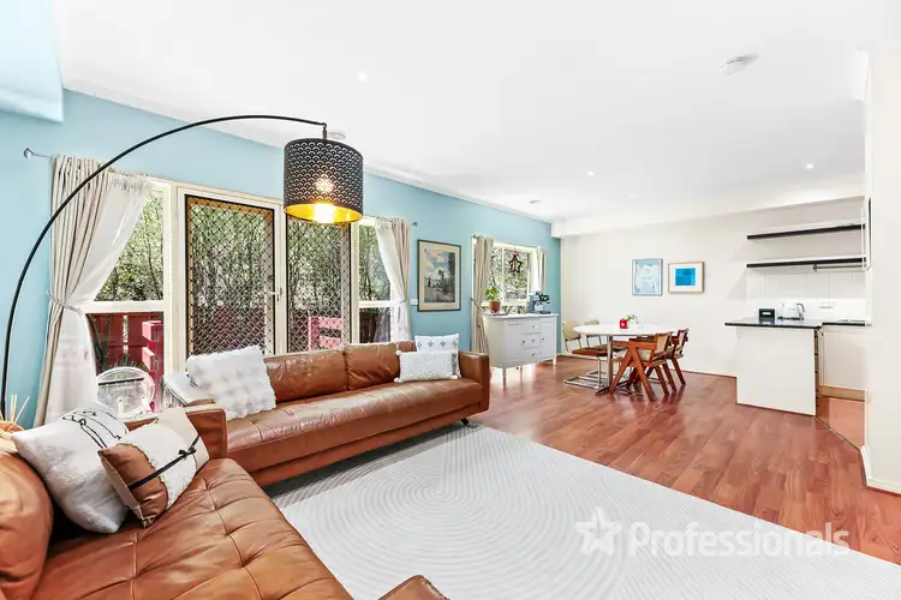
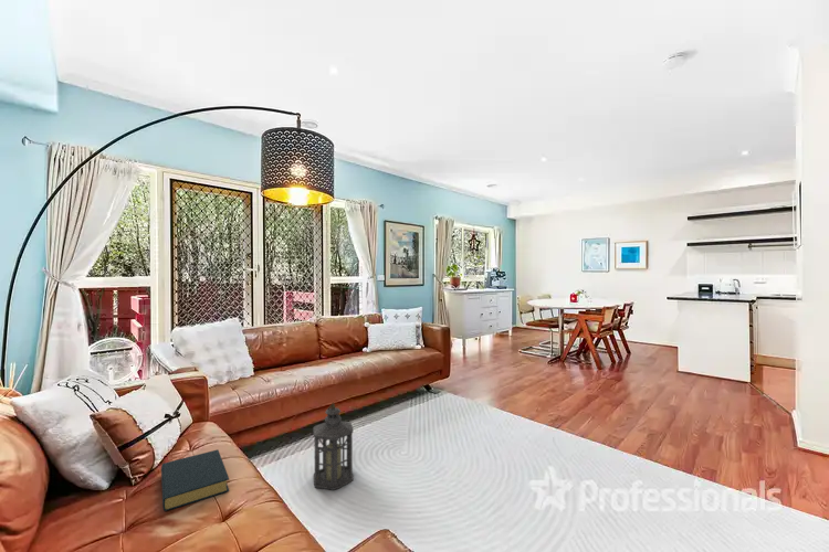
+ lantern [313,402,355,491]
+ hardback book [160,448,230,512]
